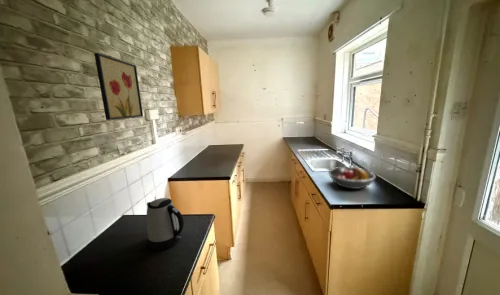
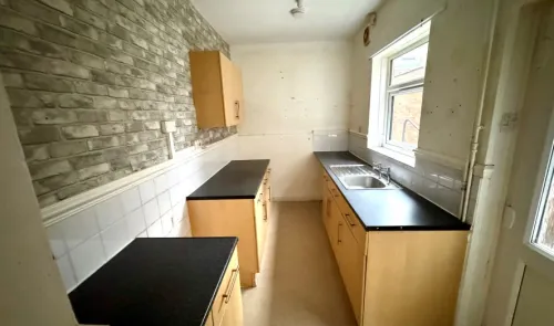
- fruit bowl [327,165,377,190]
- kettle [145,197,185,251]
- wall art [93,52,144,121]
